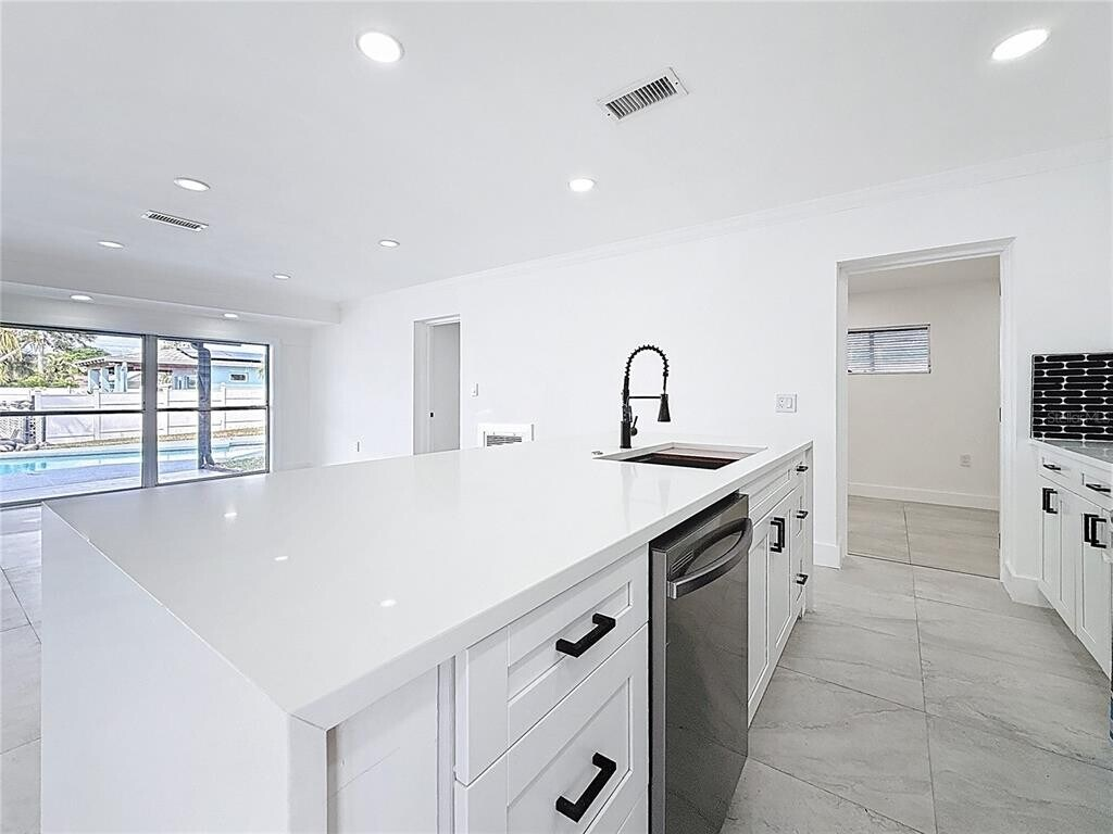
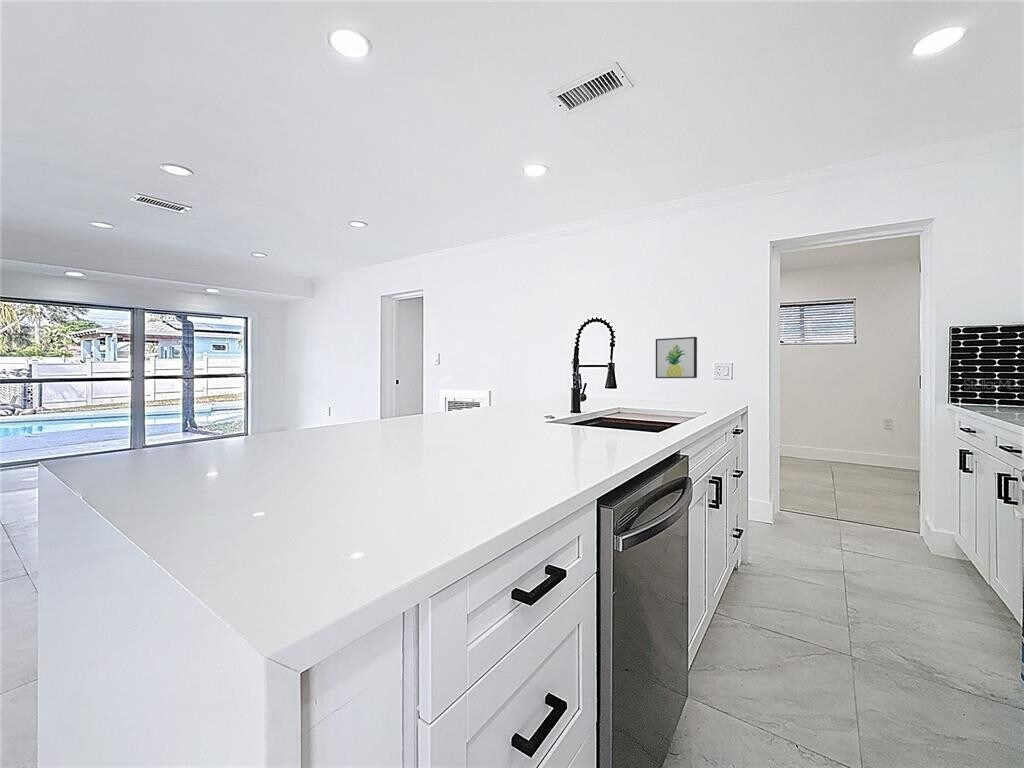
+ wall art [655,336,698,379]
